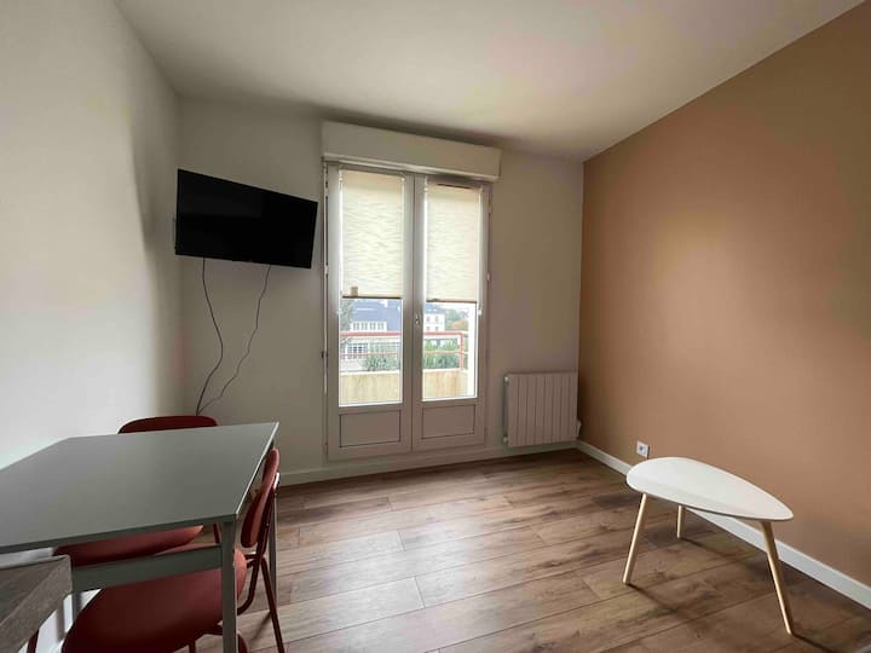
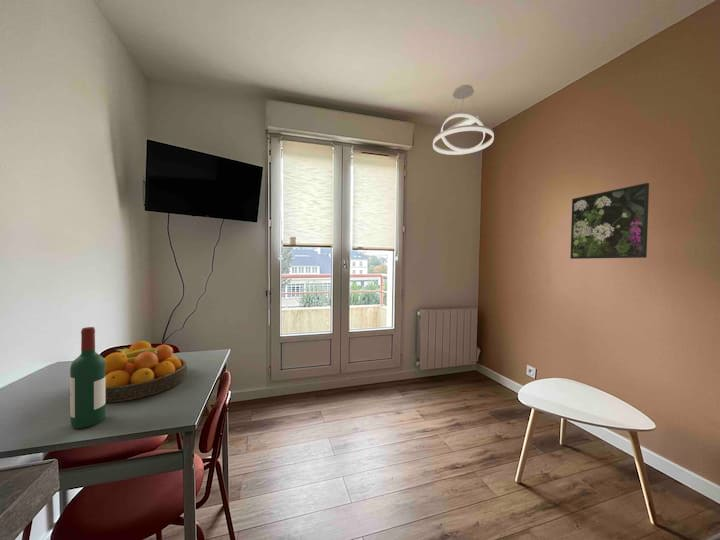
+ fruit bowl [104,340,188,403]
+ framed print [569,182,650,260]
+ pendant light [432,84,495,156]
+ wine bottle [69,326,106,429]
